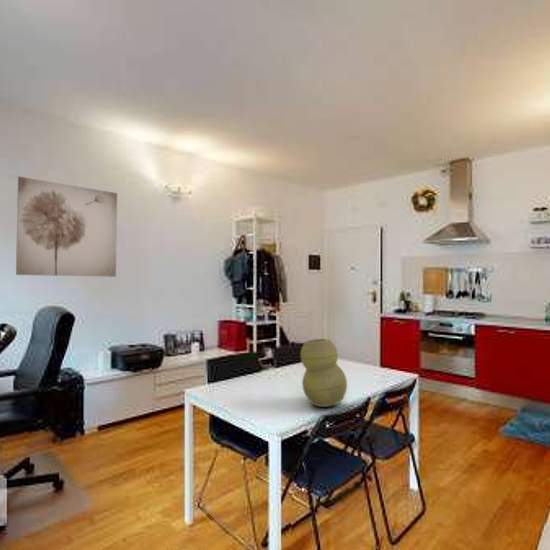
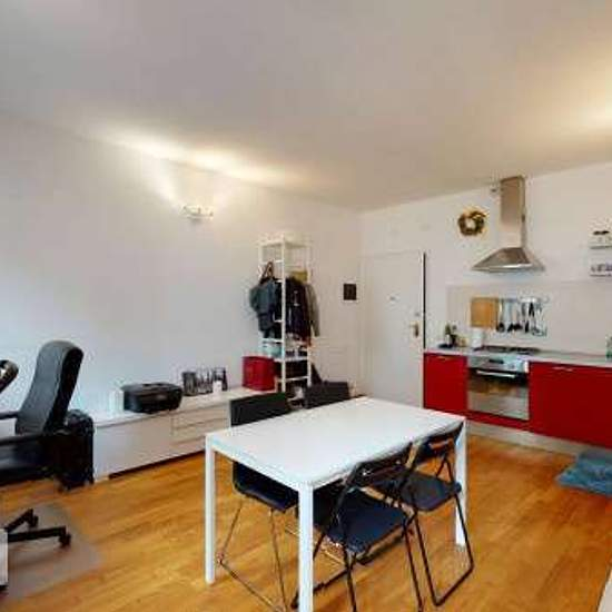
- vase [300,338,348,408]
- wall art [15,176,118,278]
